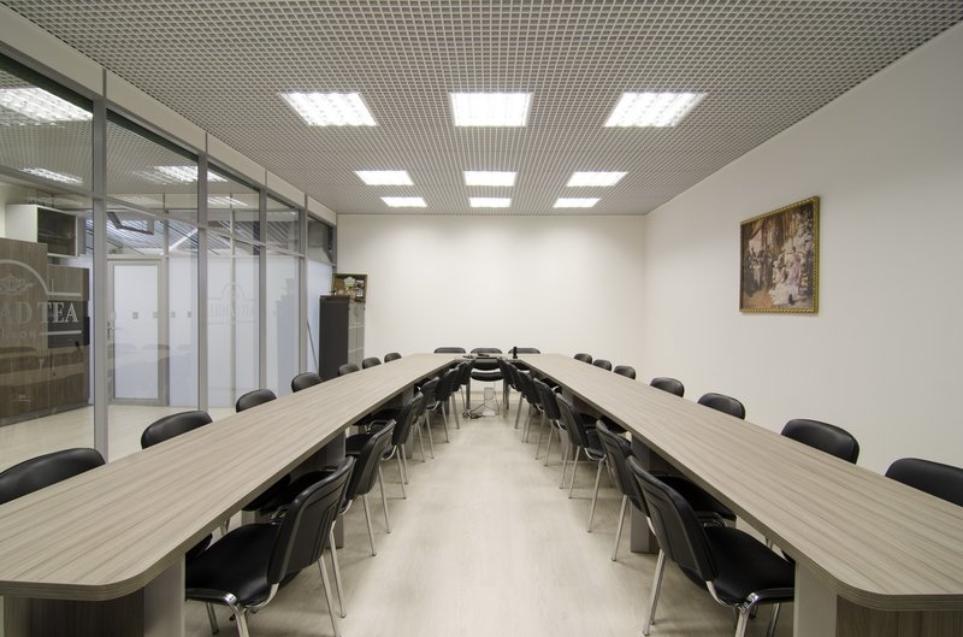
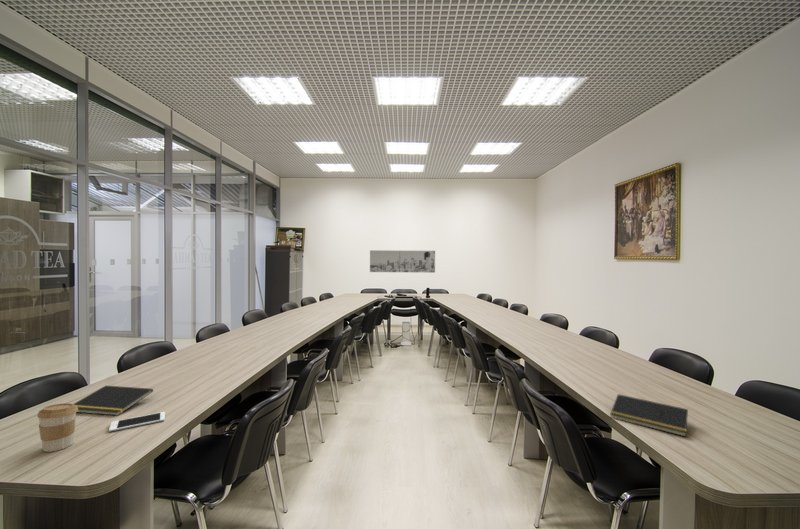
+ coffee cup [36,402,78,453]
+ notepad [609,393,689,438]
+ wall art [369,249,436,274]
+ notepad [73,385,154,417]
+ cell phone [108,411,166,433]
